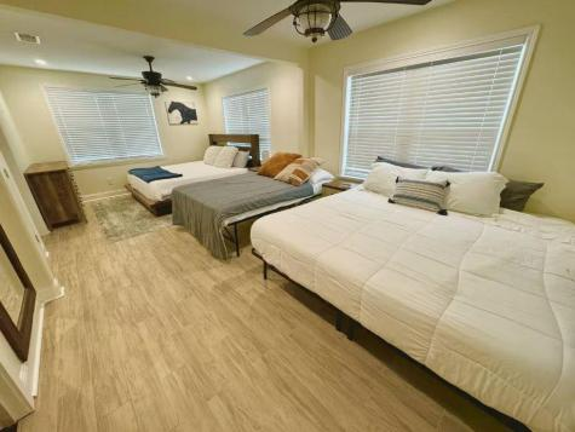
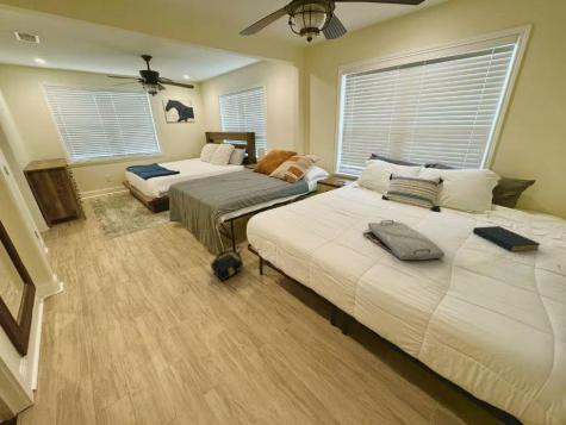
+ serving tray [361,219,446,261]
+ backpack [209,245,244,282]
+ hardback book [472,225,541,254]
